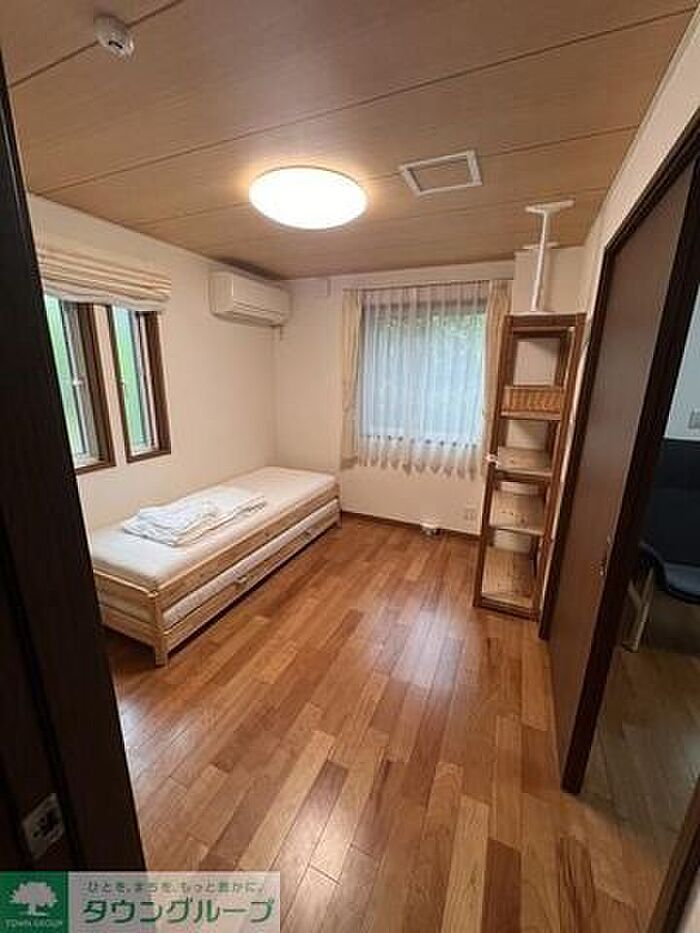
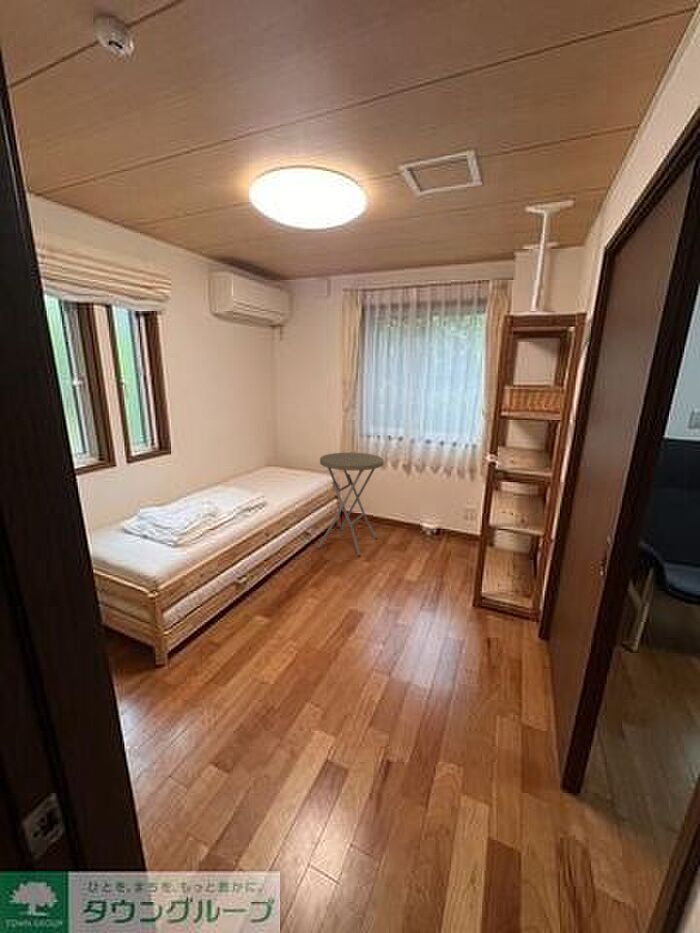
+ side table [316,452,385,557]
